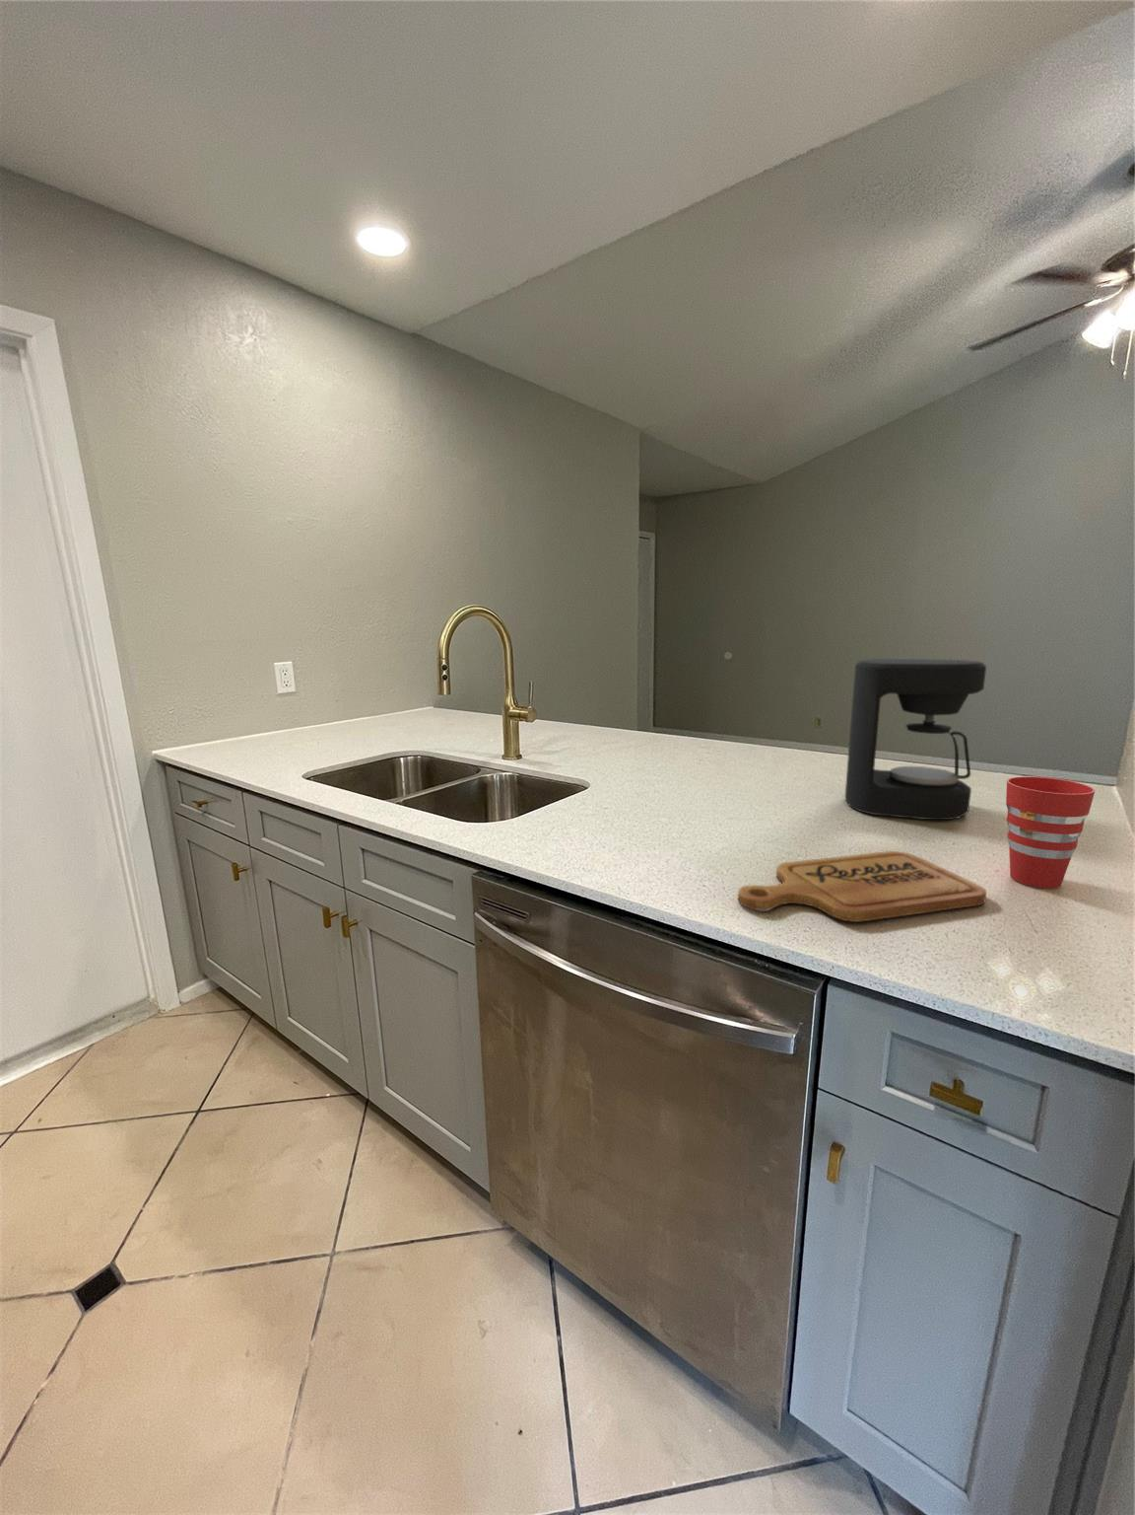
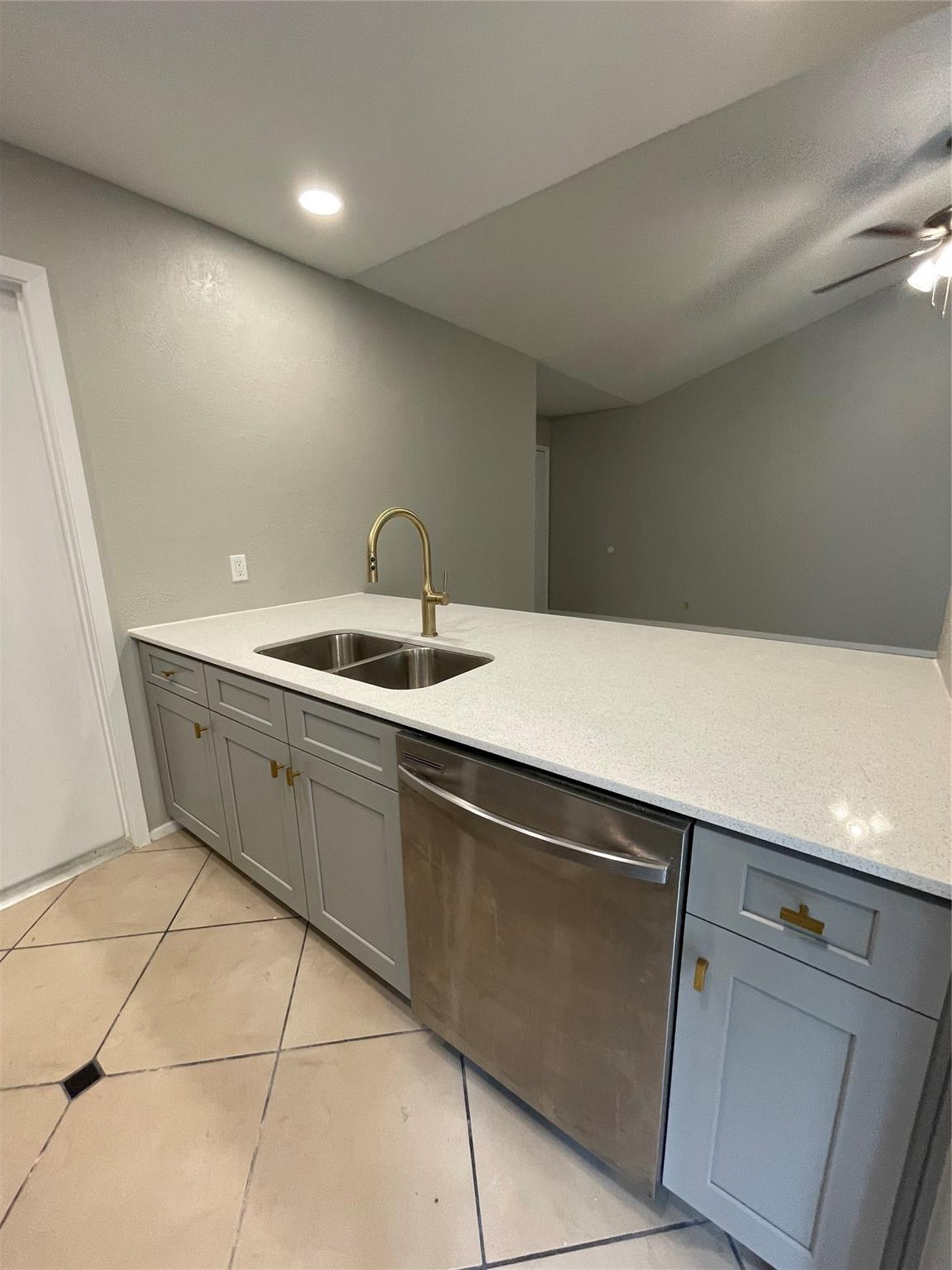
- cutting board [737,851,987,923]
- cup [1005,775,1096,890]
- coffee maker [843,657,987,821]
